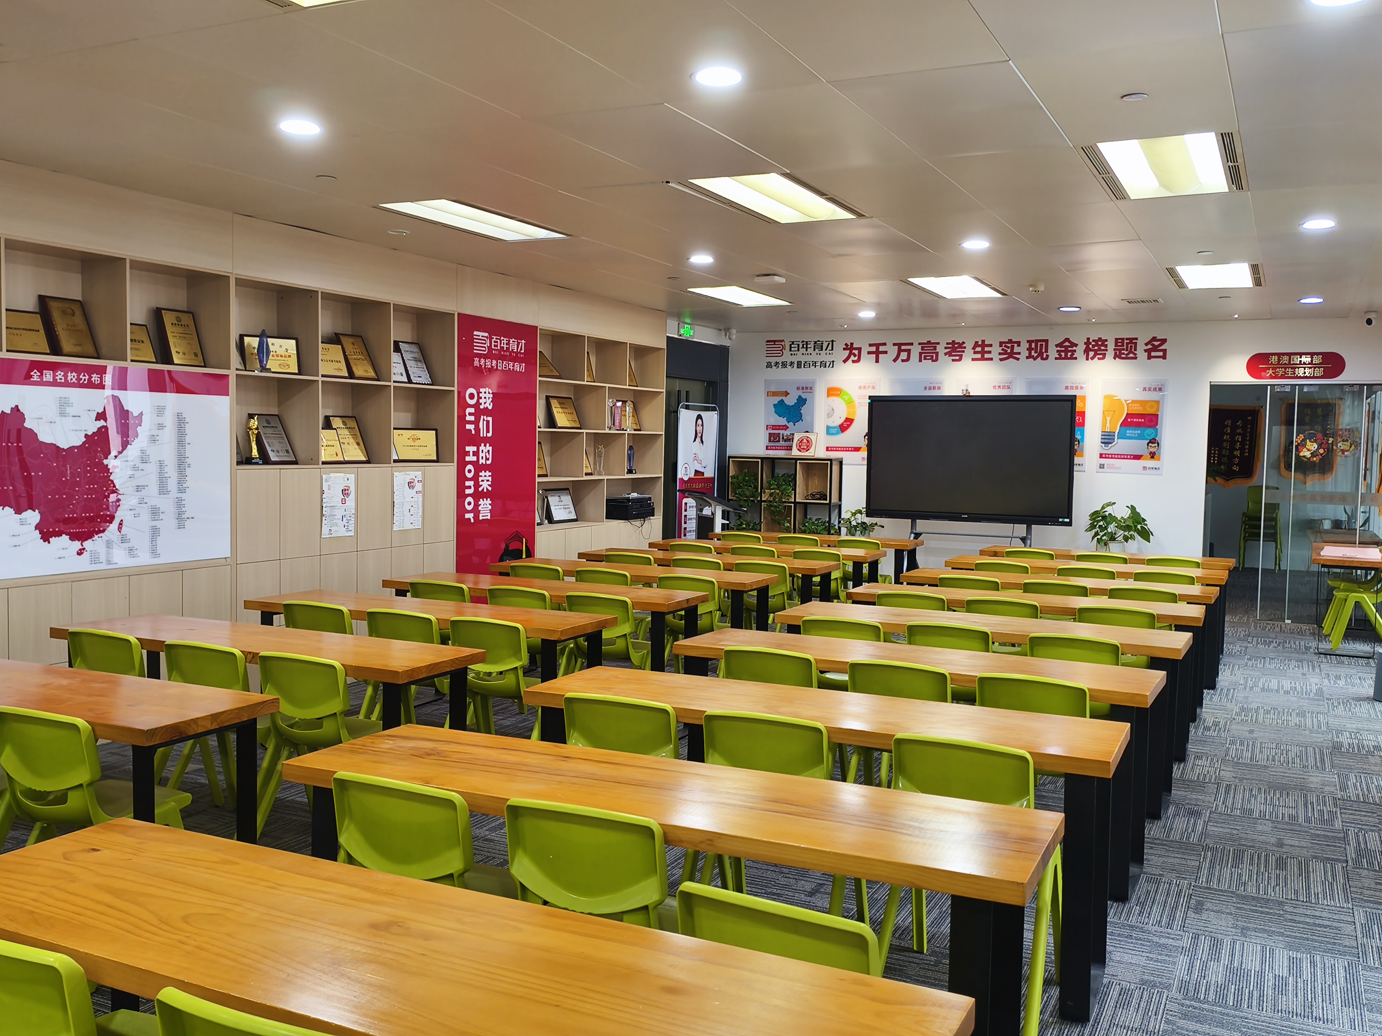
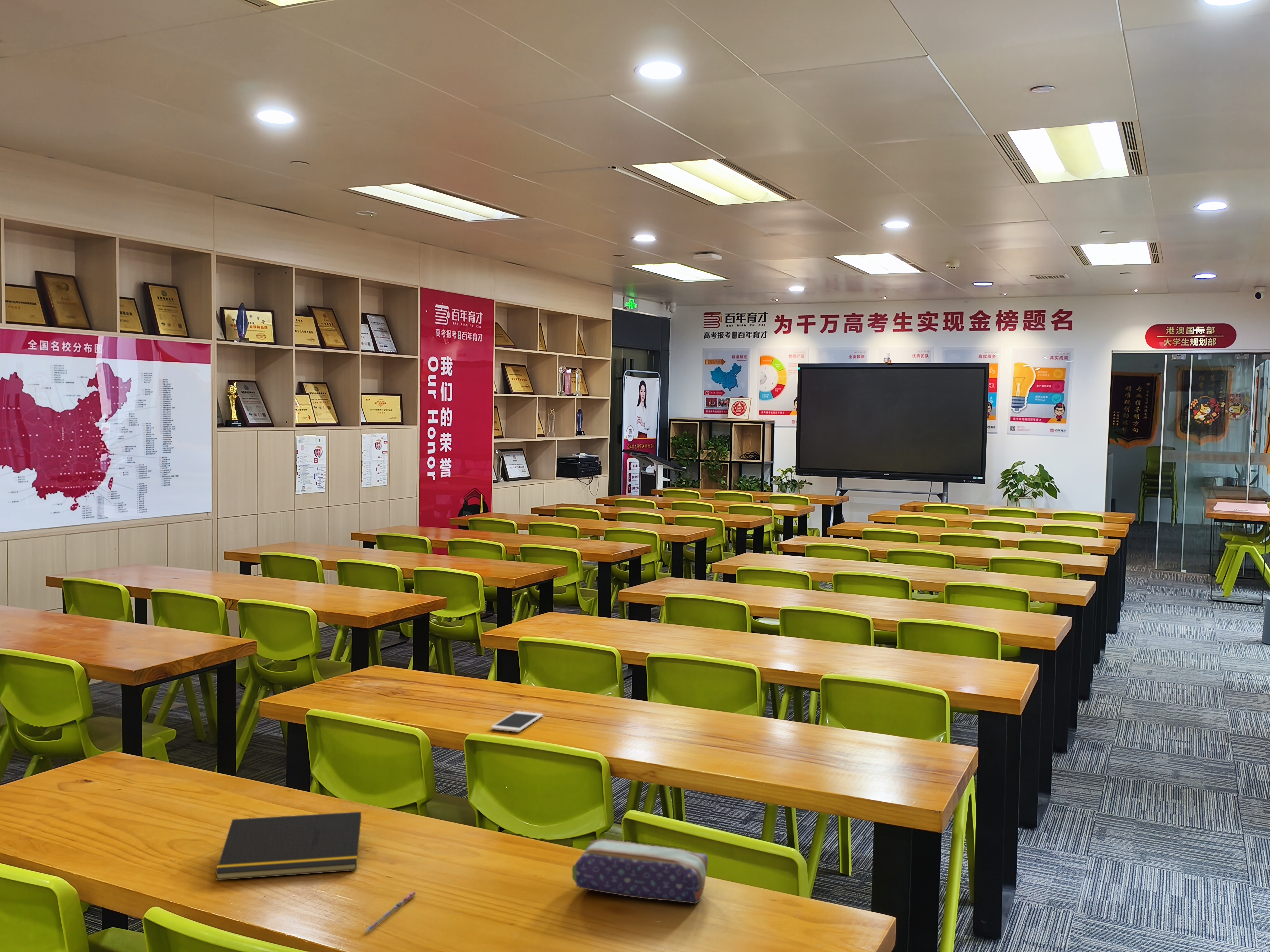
+ cell phone [491,711,543,732]
+ notepad [215,811,362,881]
+ pencil case [572,839,708,904]
+ pen [364,891,416,933]
